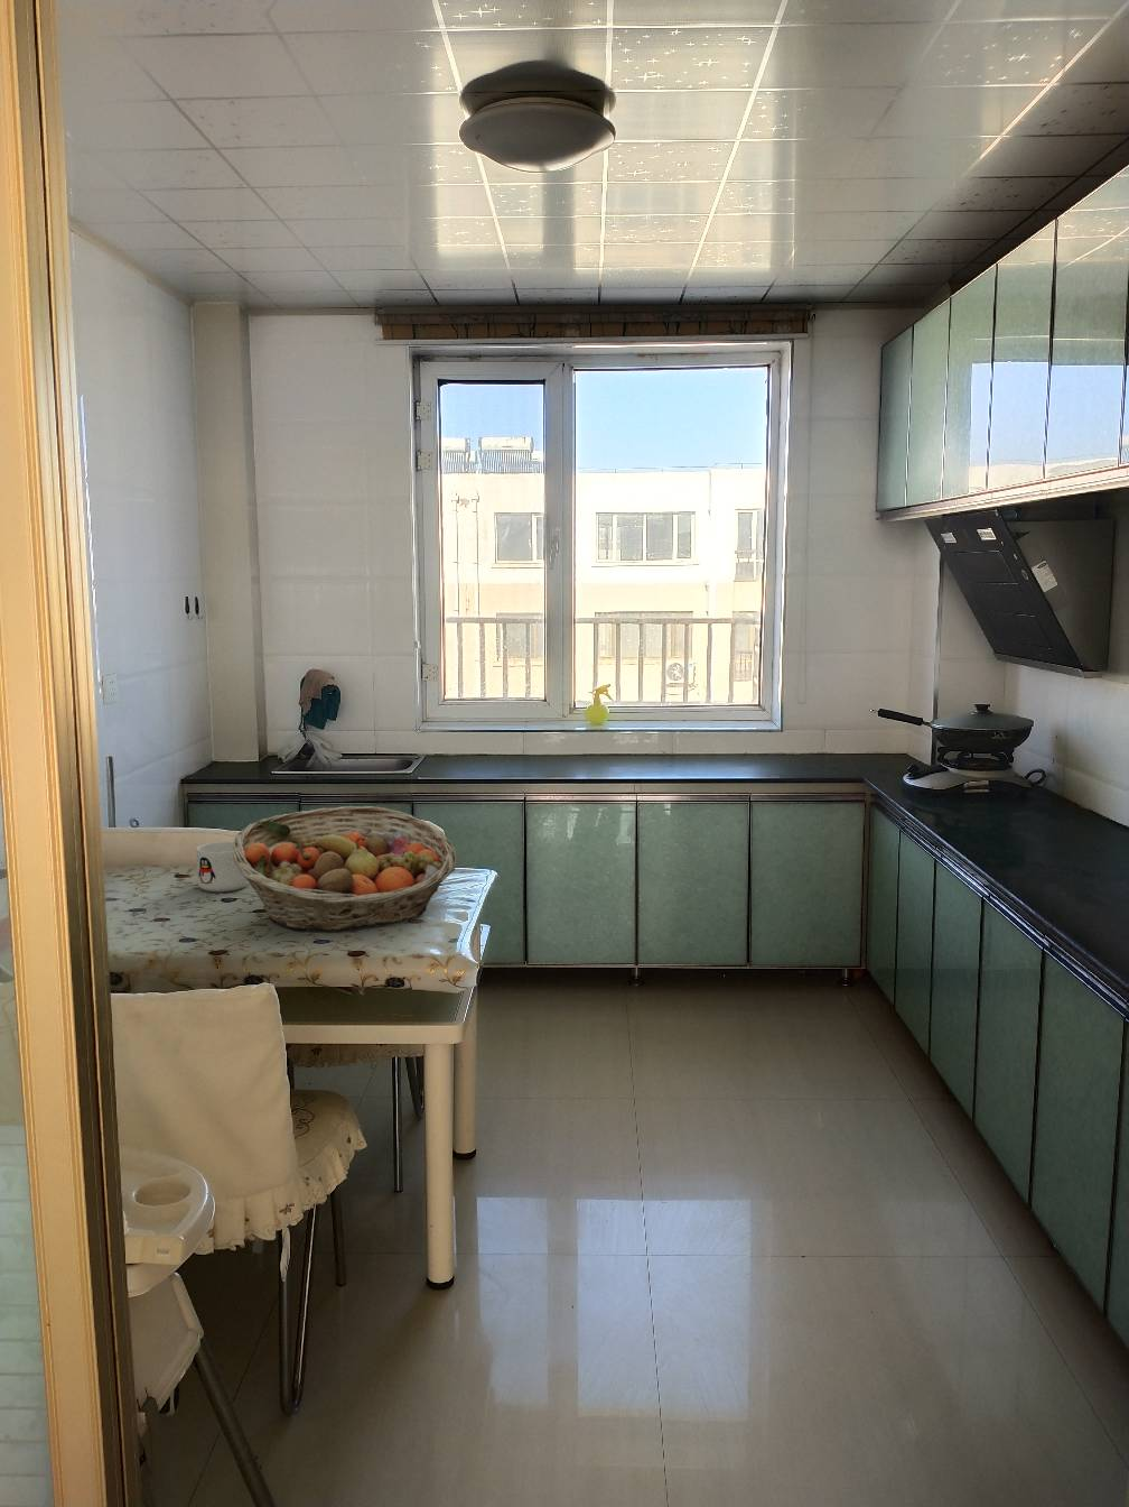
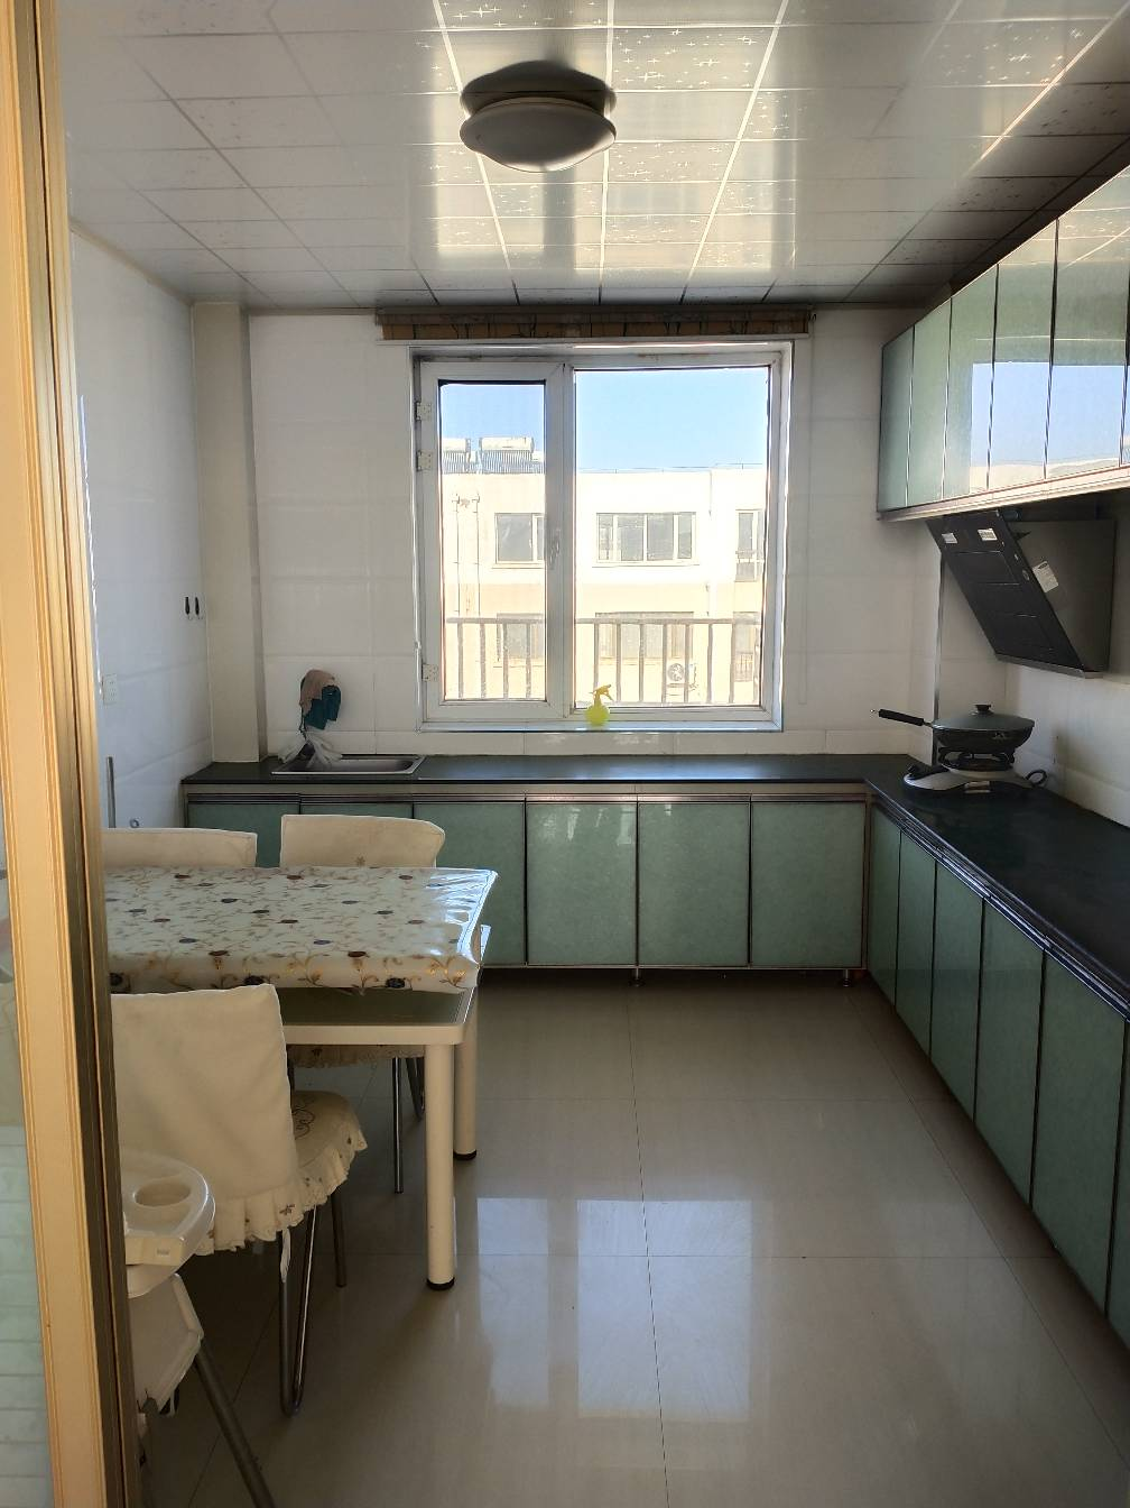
- mug [194,841,250,892]
- fruit basket [231,805,458,933]
